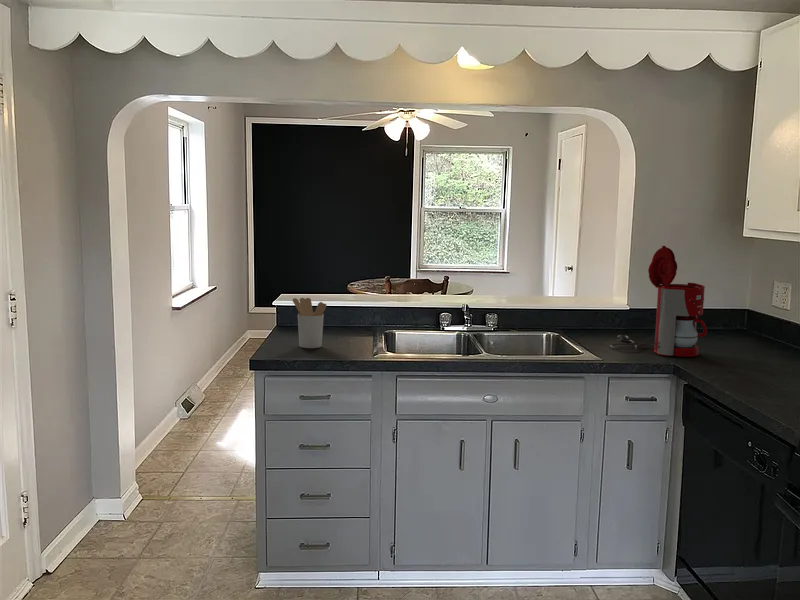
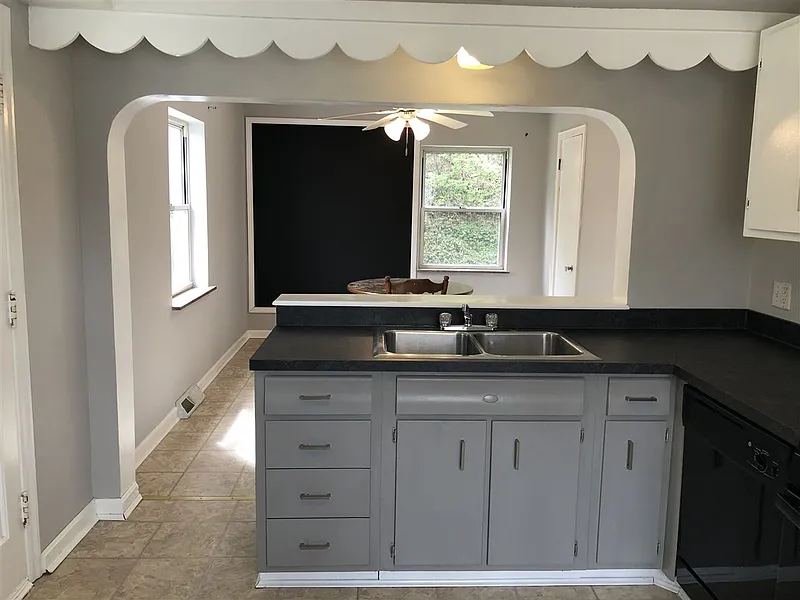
- coffee maker [610,245,708,358]
- utensil holder [292,297,328,349]
